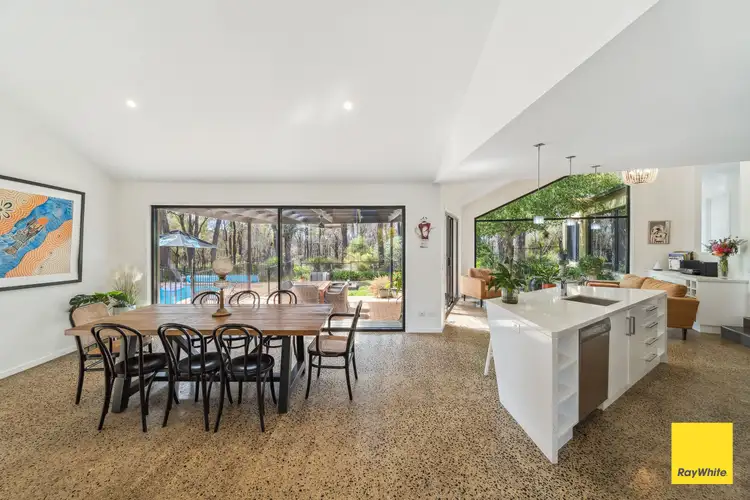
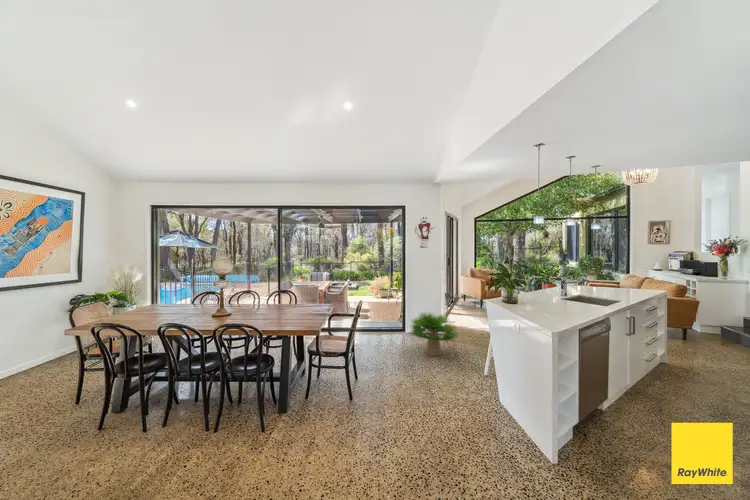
+ potted plant [408,311,460,357]
